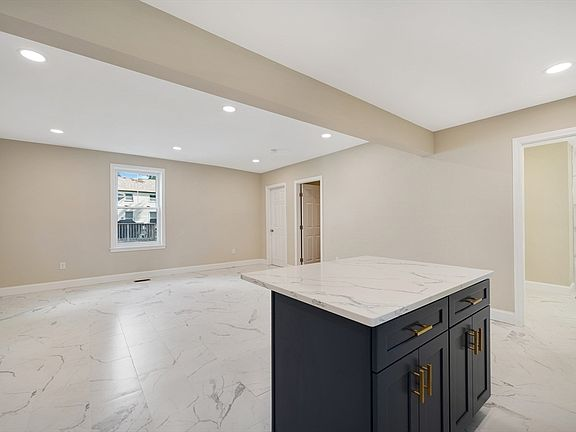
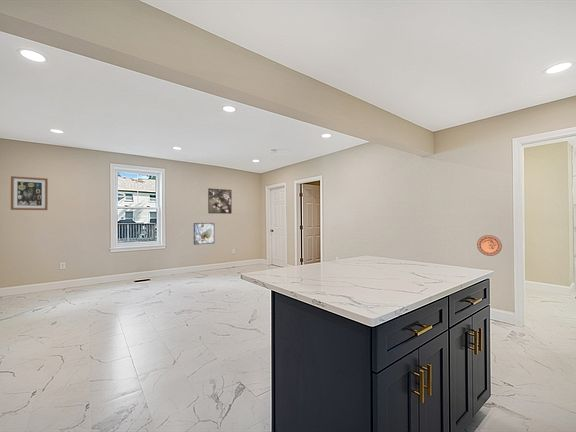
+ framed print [193,222,215,246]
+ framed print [207,187,233,215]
+ wall art [10,175,49,211]
+ decorative plate [476,234,503,257]
